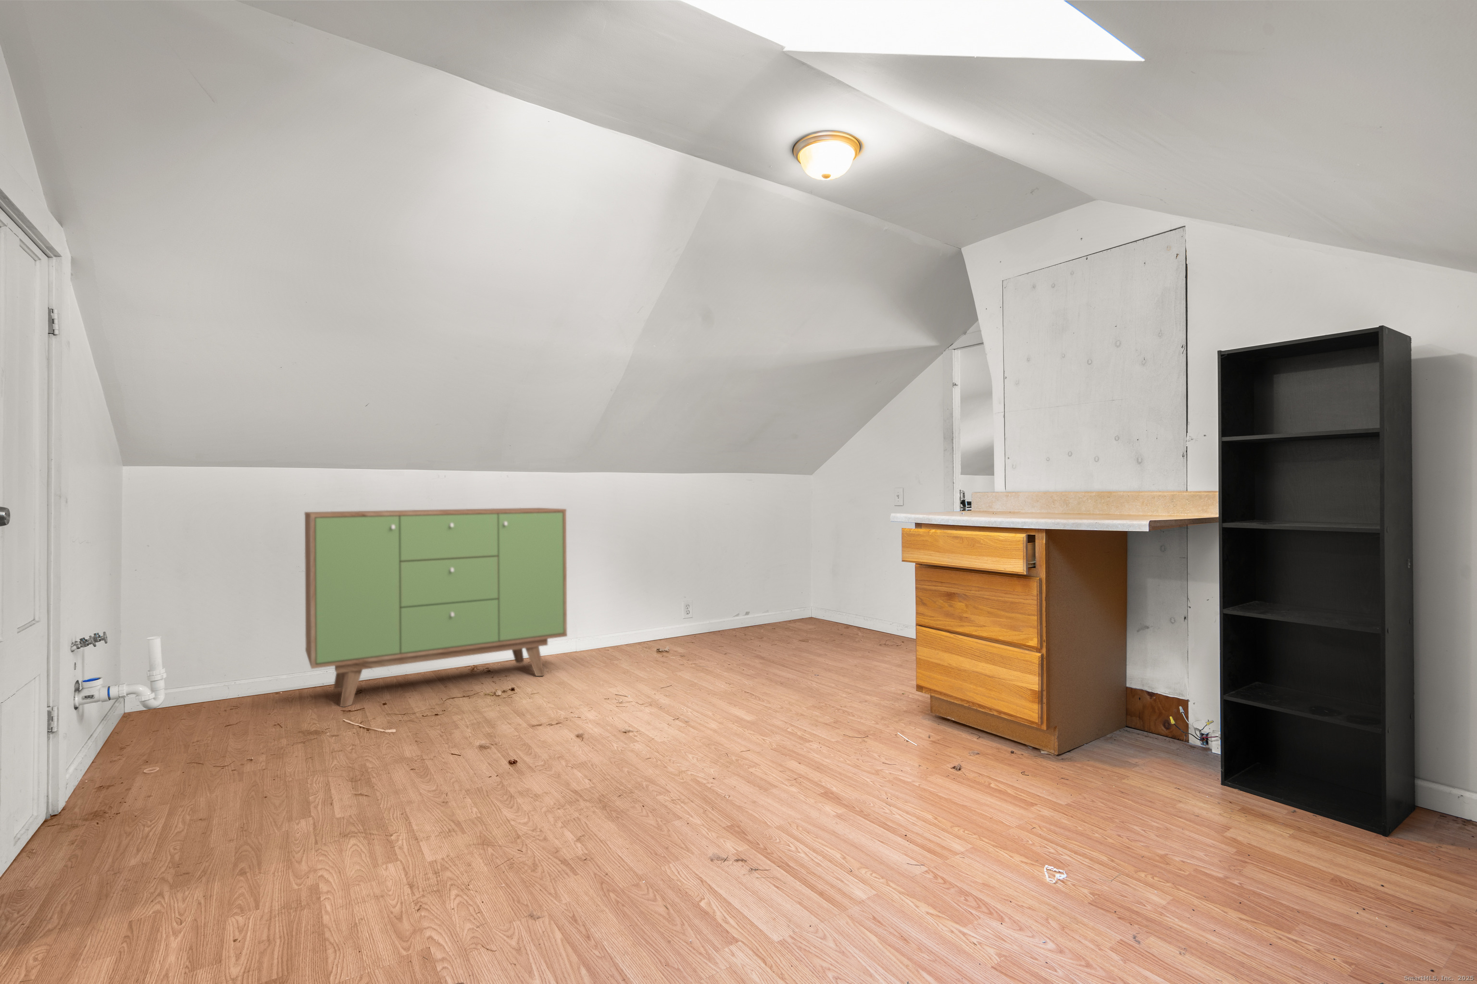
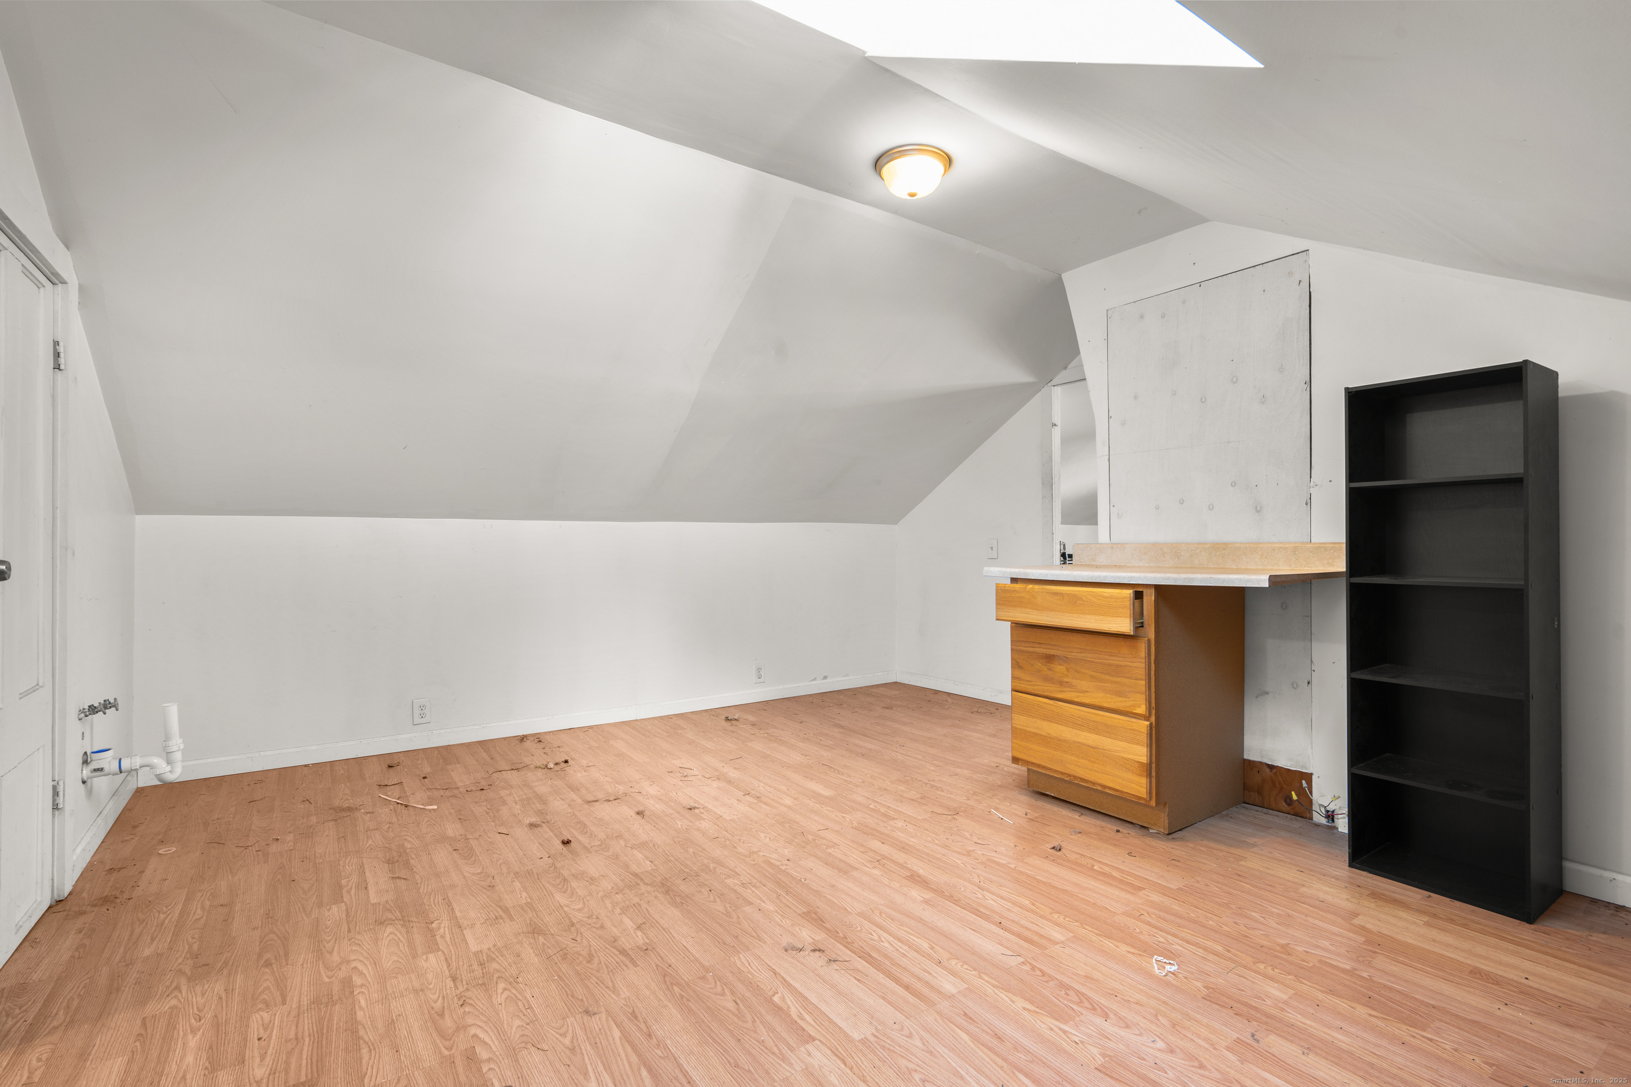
- sideboard [303,507,568,707]
